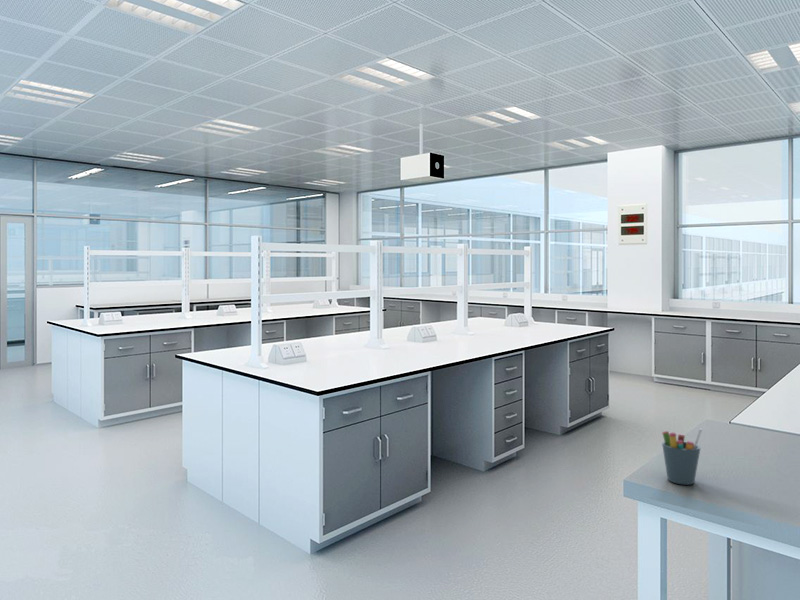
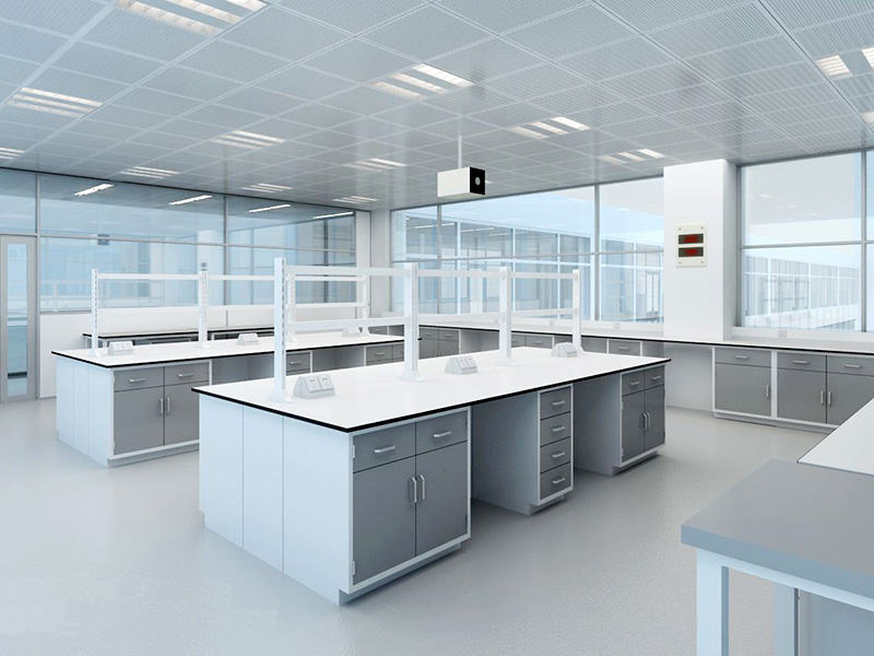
- pen holder [661,428,703,486]
